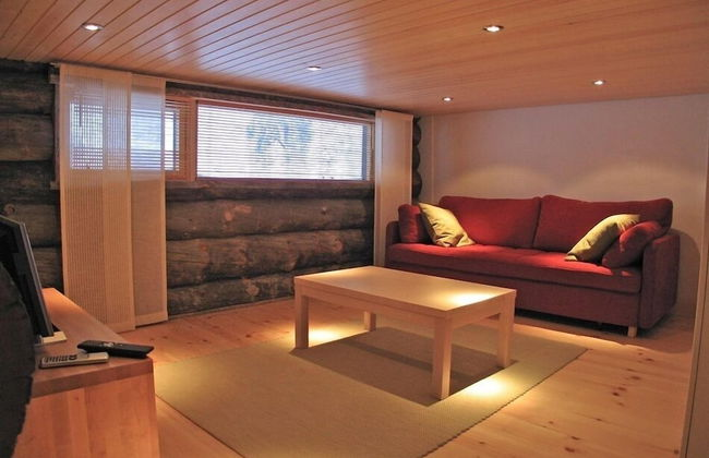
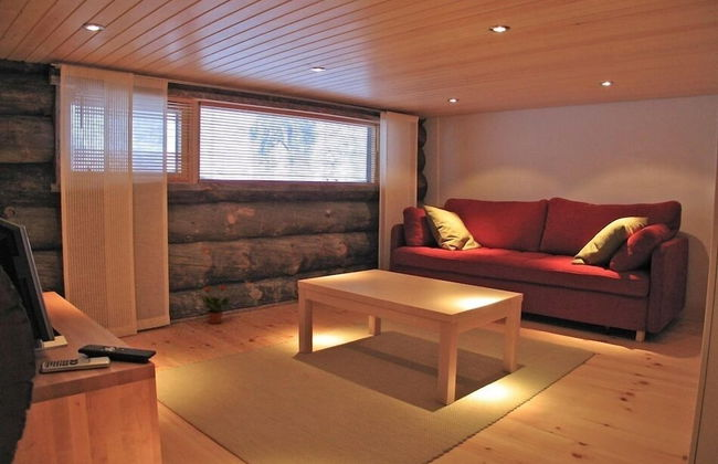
+ potted plant [197,284,232,325]
